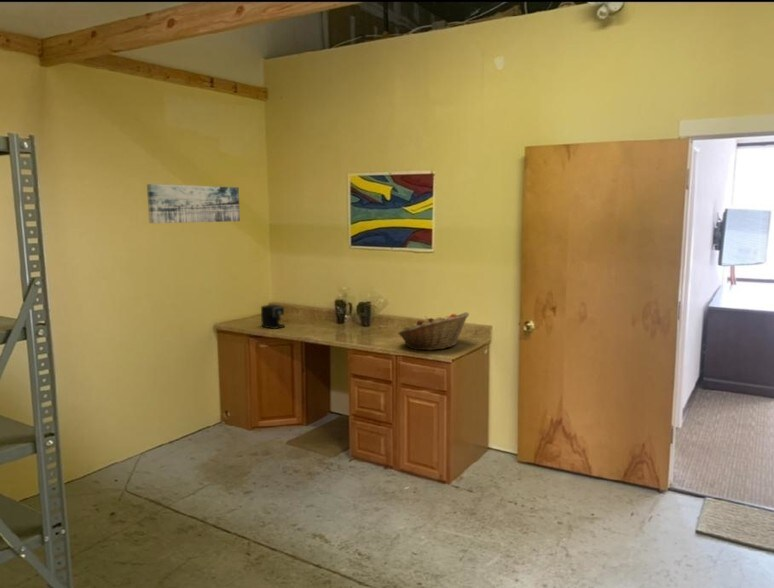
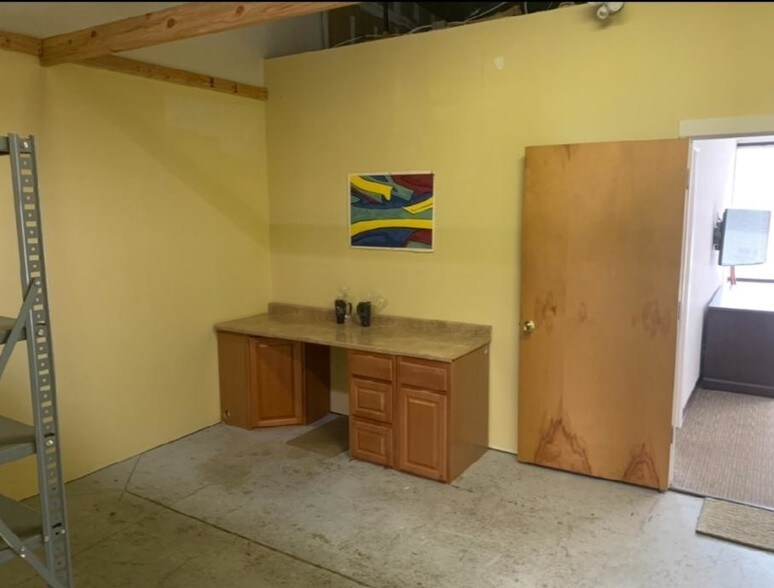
- coffee maker [260,303,290,330]
- fruit basket [397,311,470,351]
- wall art [146,183,241,224]
